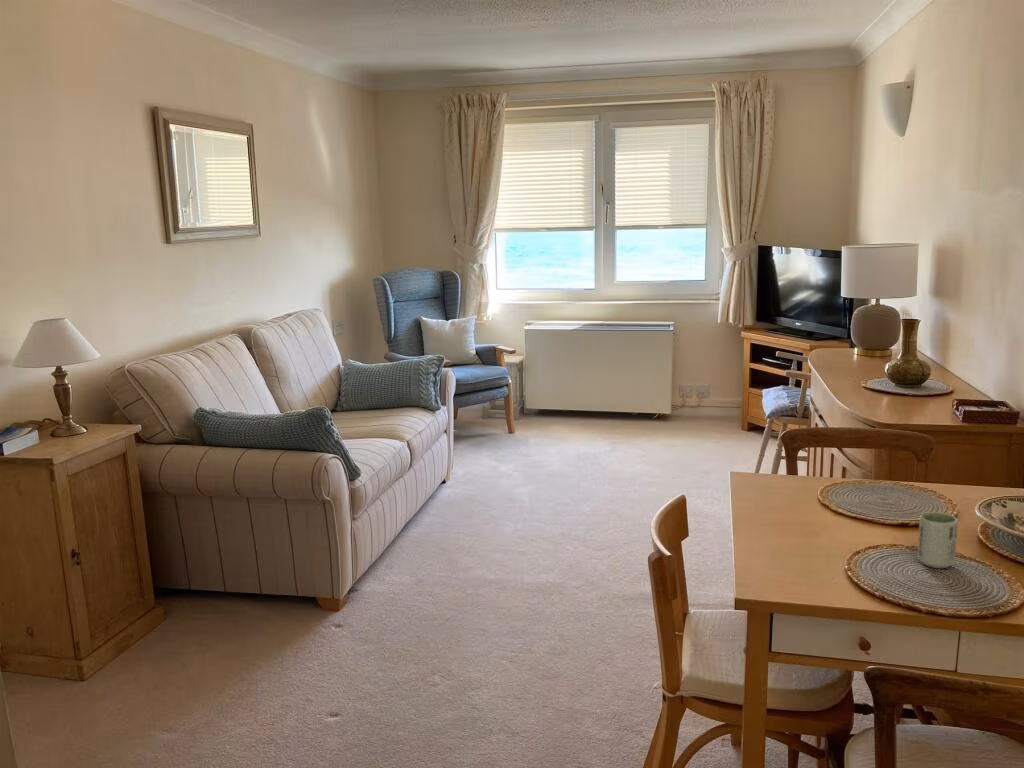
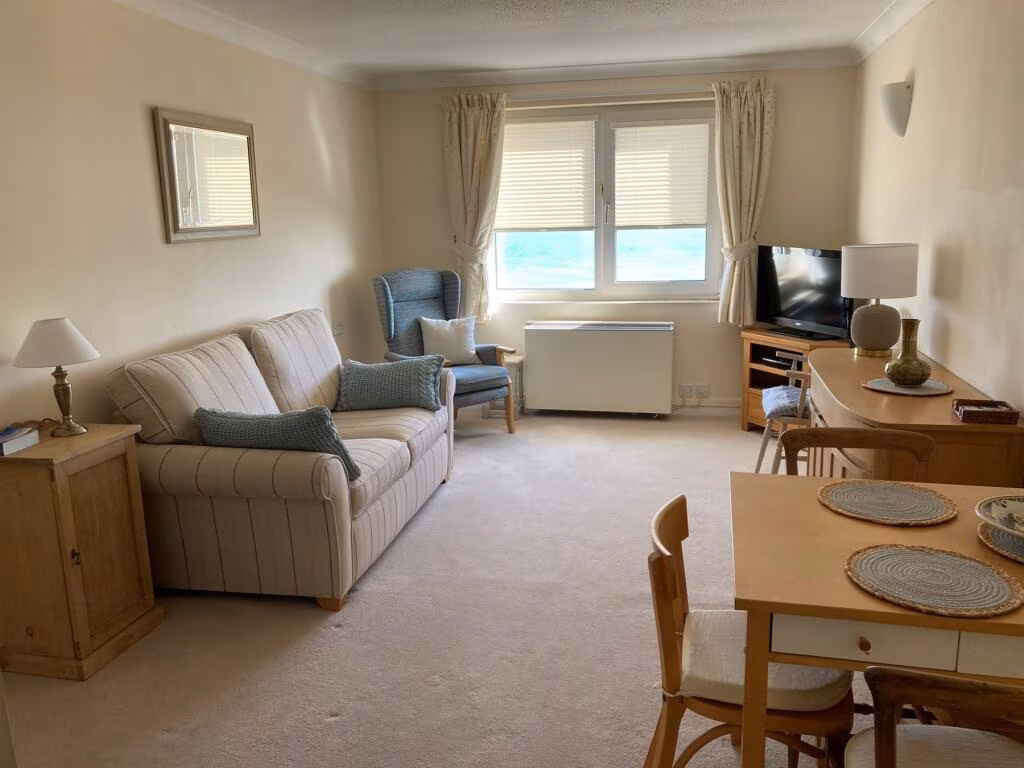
- cup [917,511,959,569]
